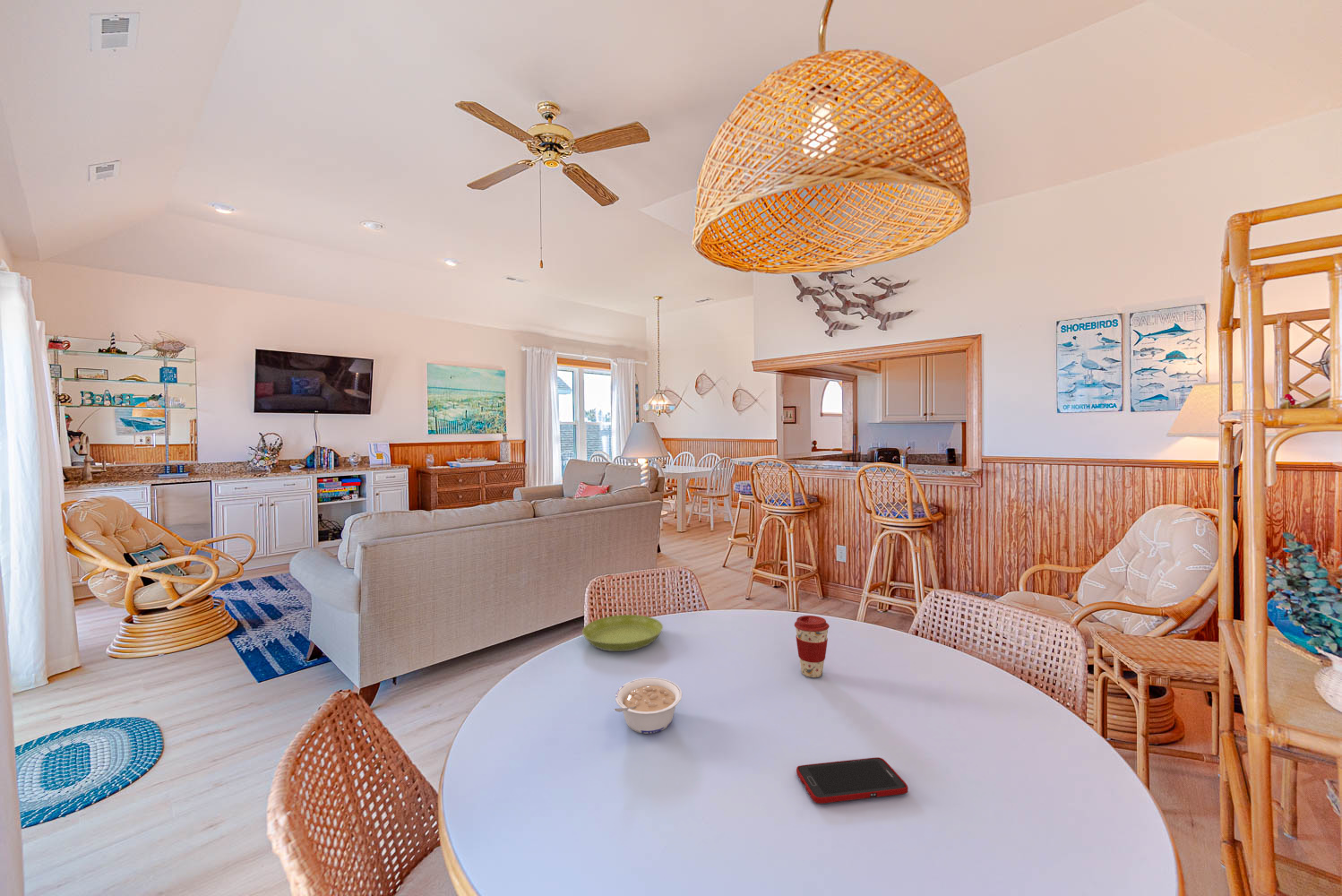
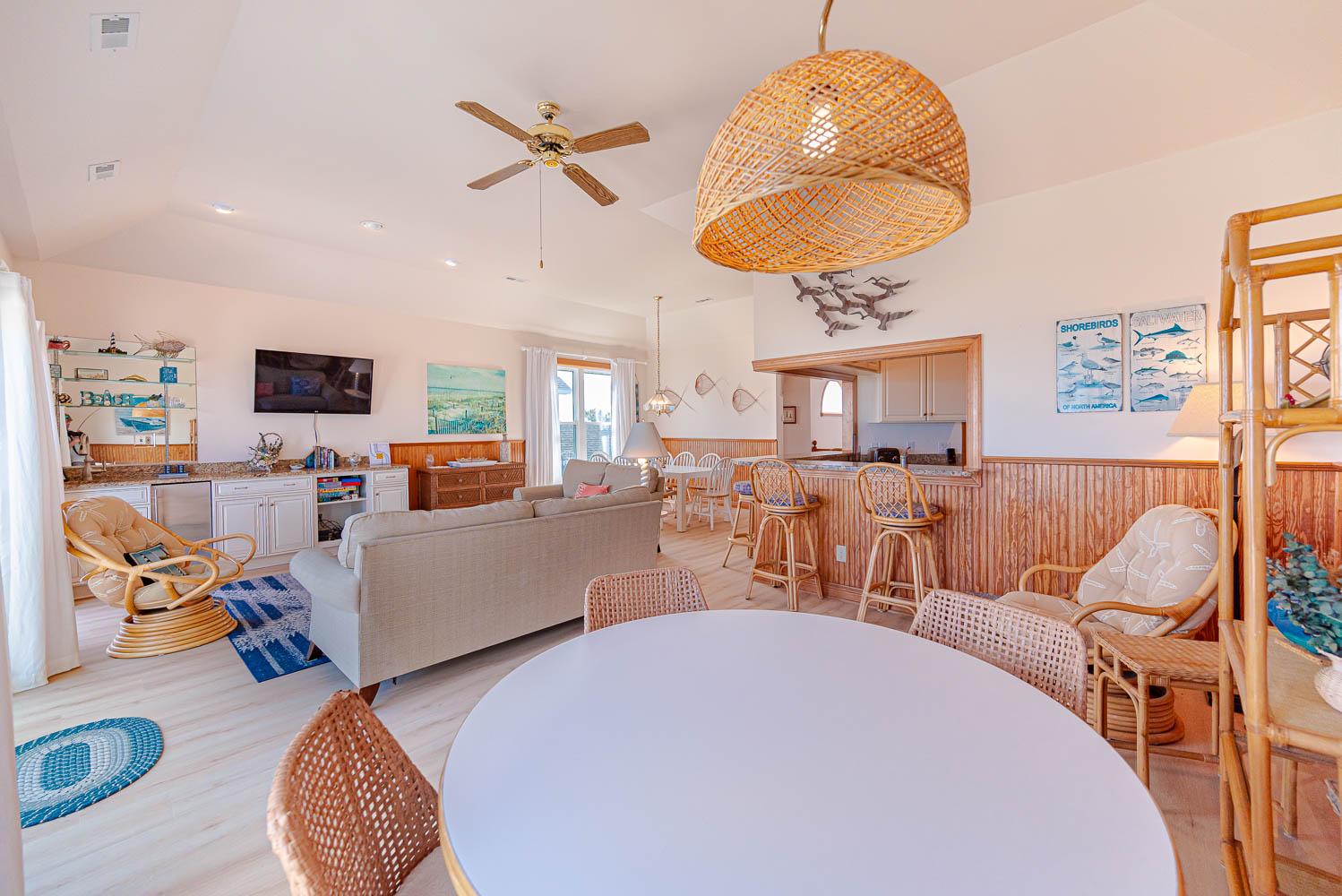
- saucer [581,614,664,652]
- legume [613,676,683,735]
- coffee cup [794,615,830,678]
- cell phone [796,756,908,805]
